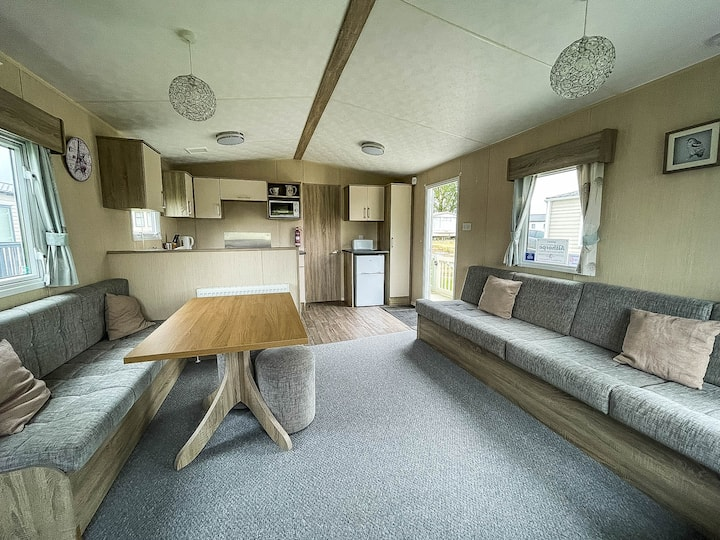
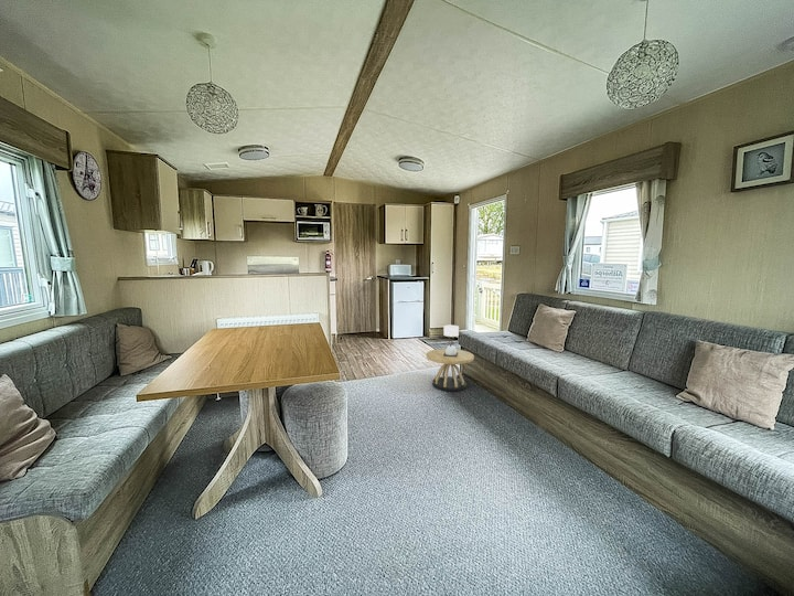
+ side table [426,324,475,393]
